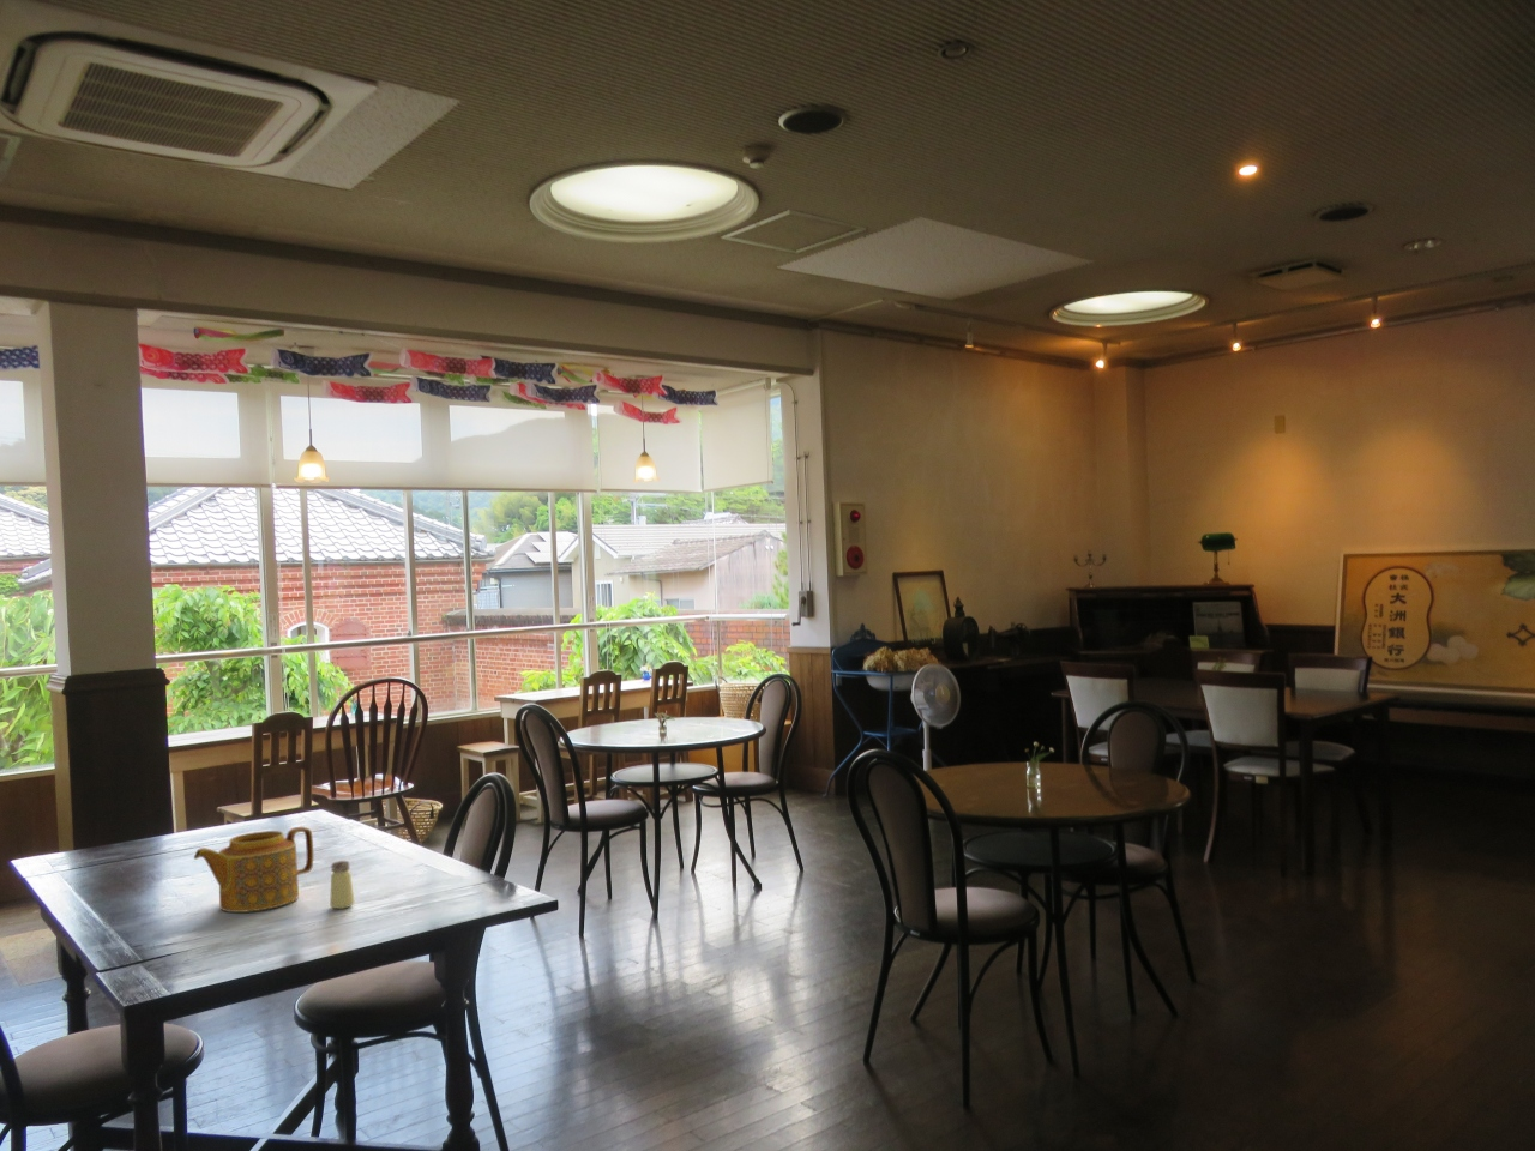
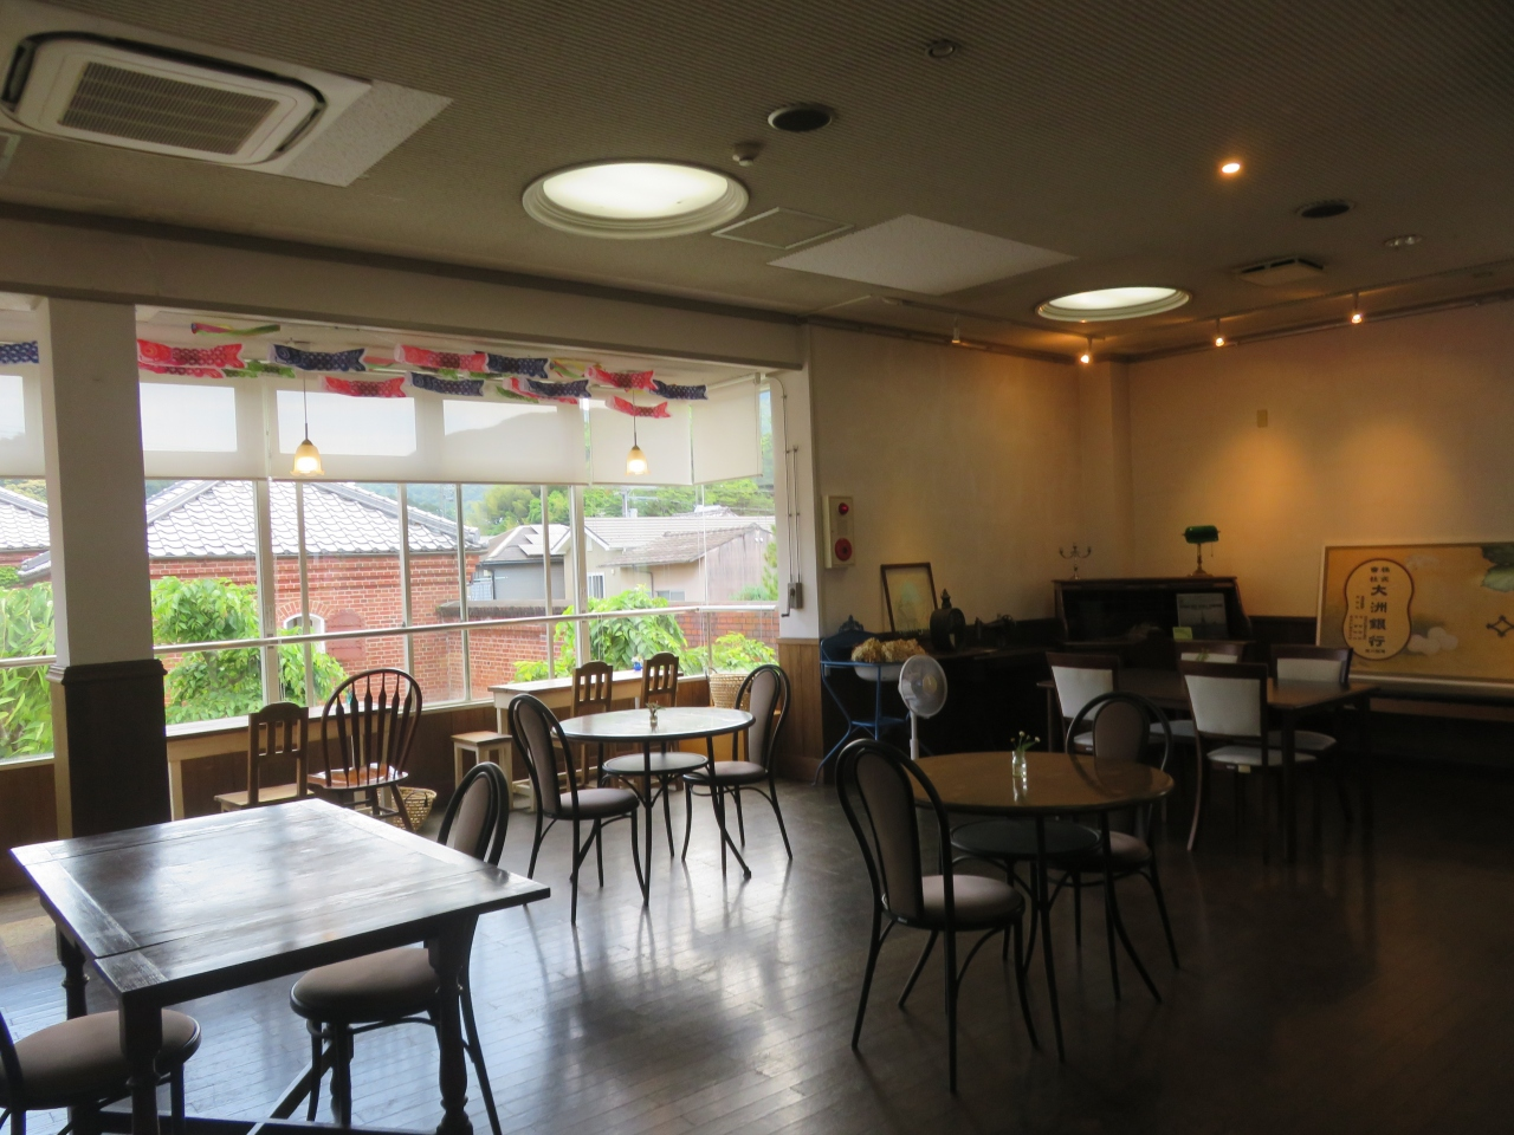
- teapot [193,826,314,914]
- saltshaker [329,860,355,910]
